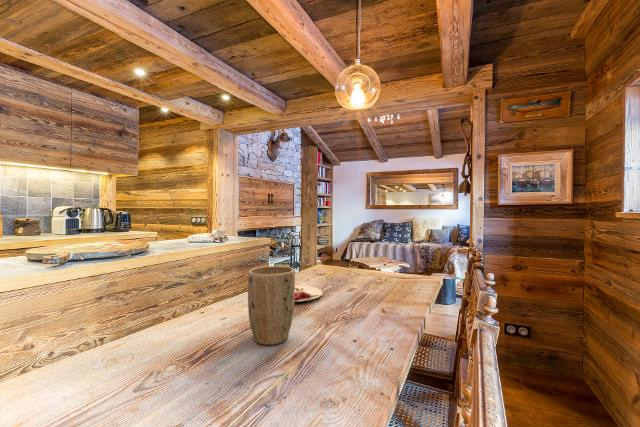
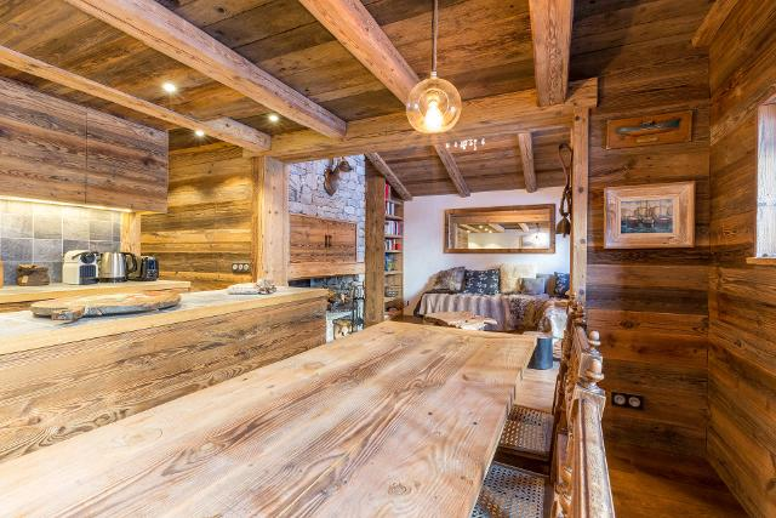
- plate [294,284,324,303]
- plant pot [247,265,296,346]
